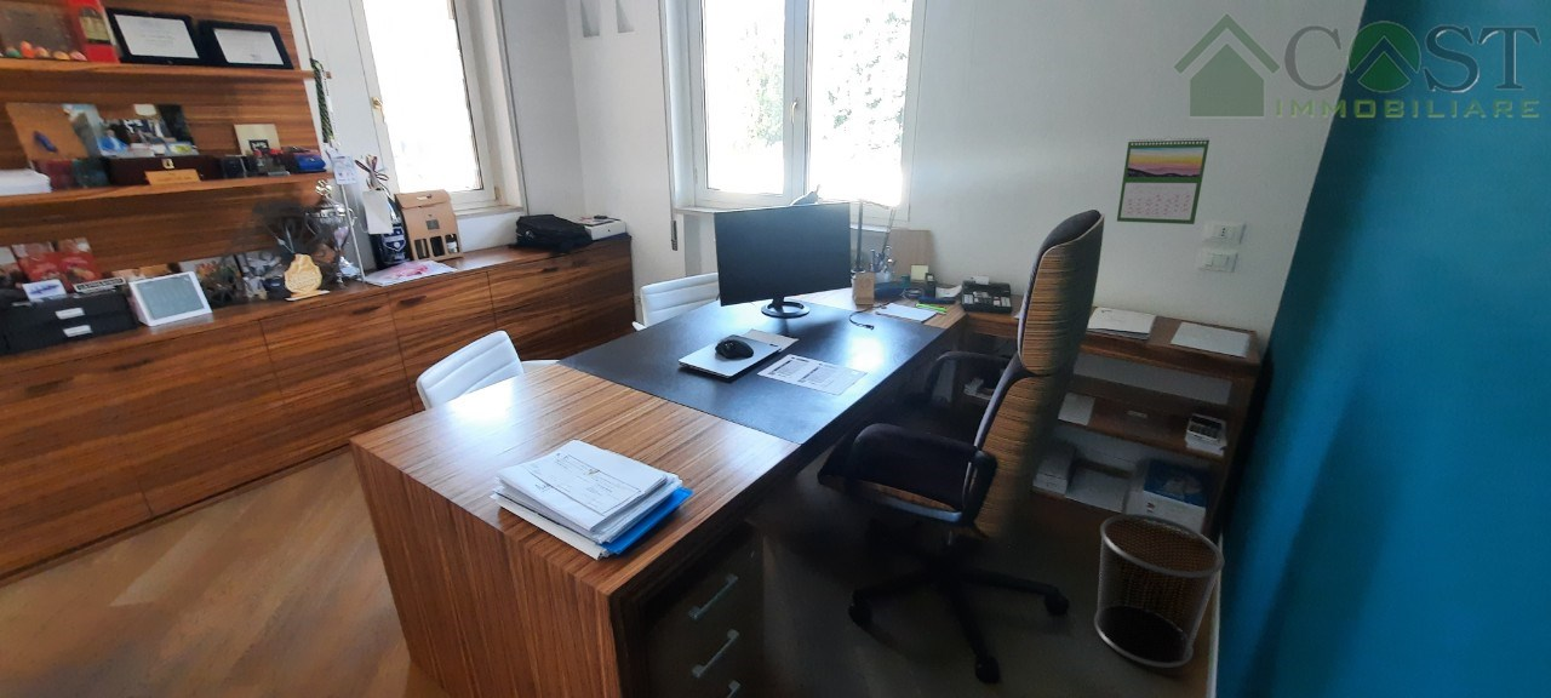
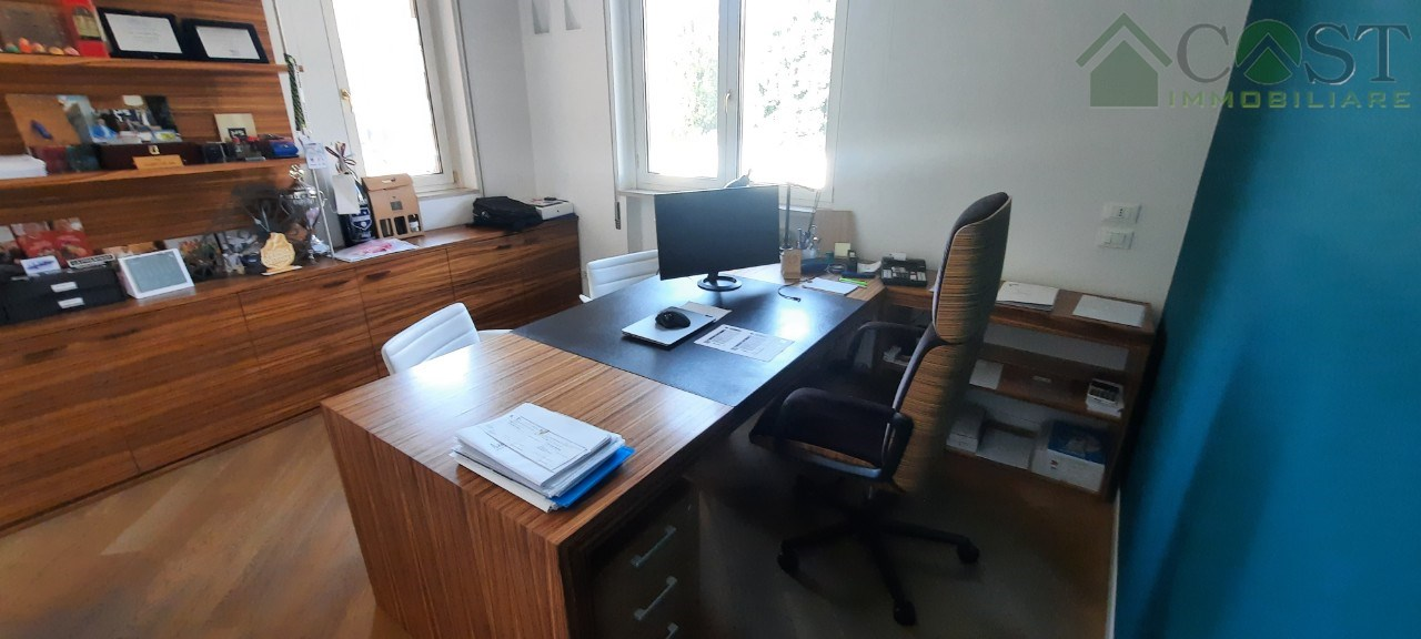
- waste bin [1093,513,1225,669]
- calendar [1116,136,1211,225]
